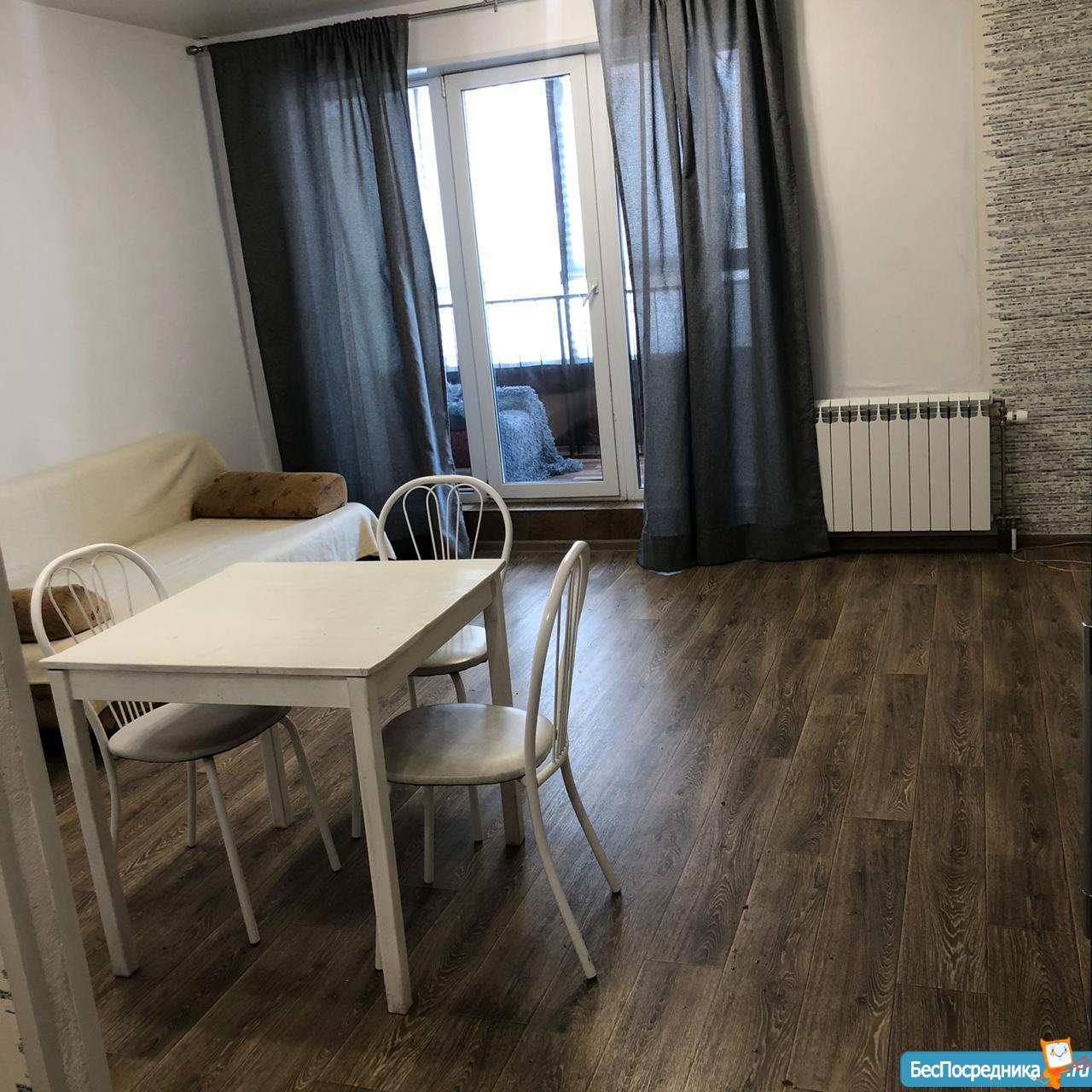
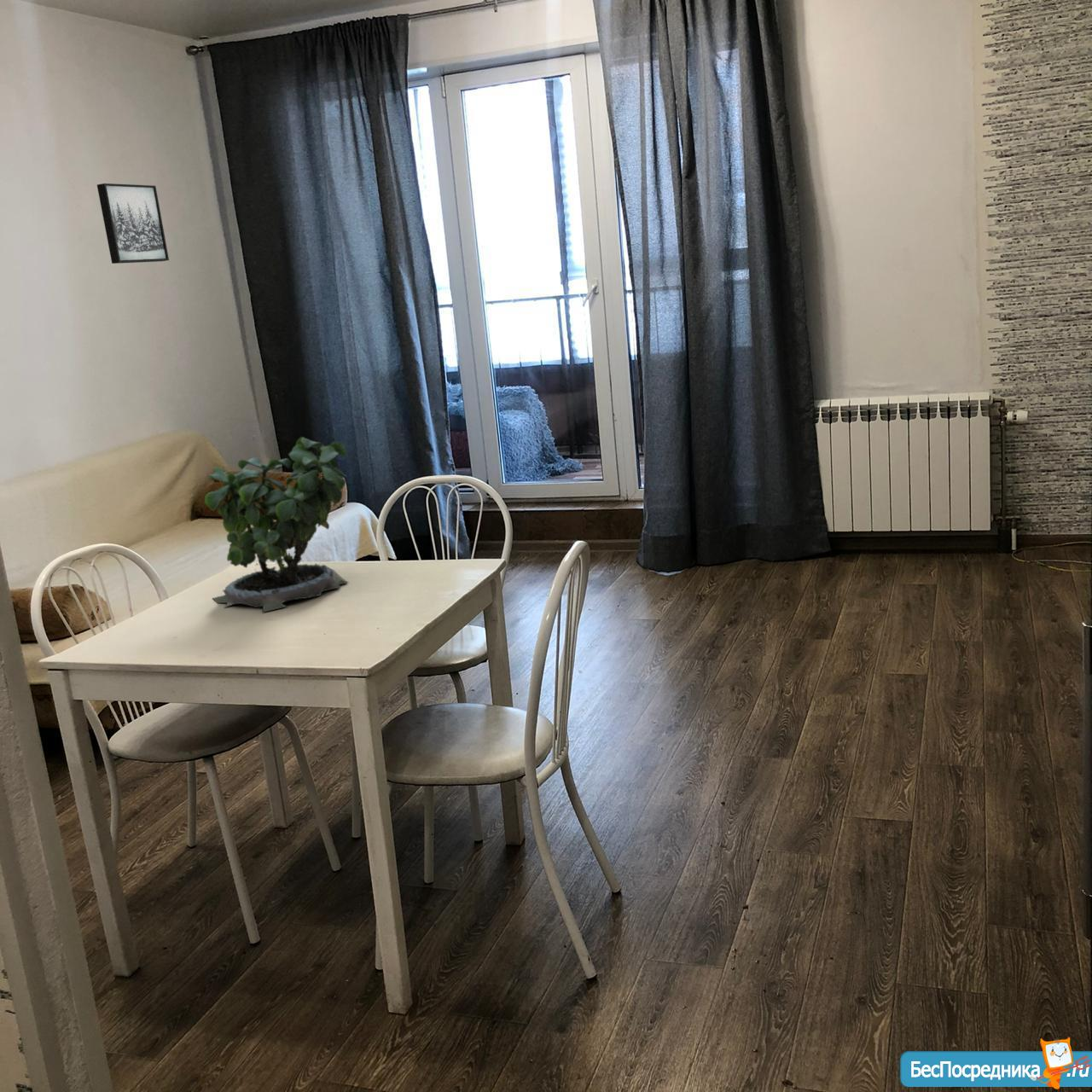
+ wall art [96,183,170,264]
+ potted plant [204,433,350,613]
